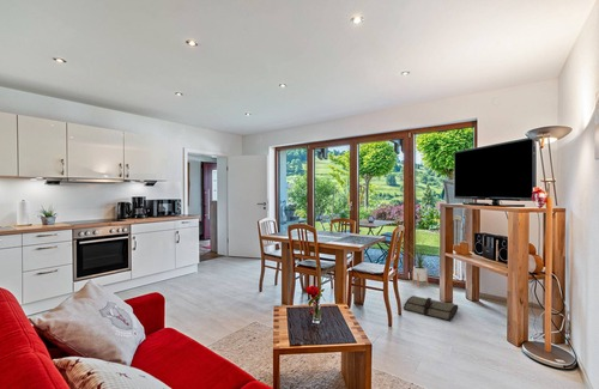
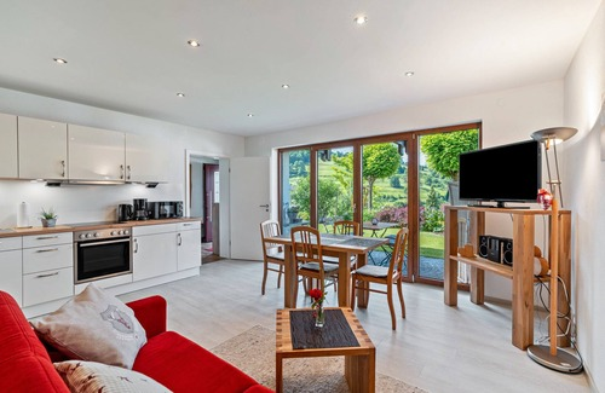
- house plant [406,237,431,288]
- tool roll [403,294,459,322]
